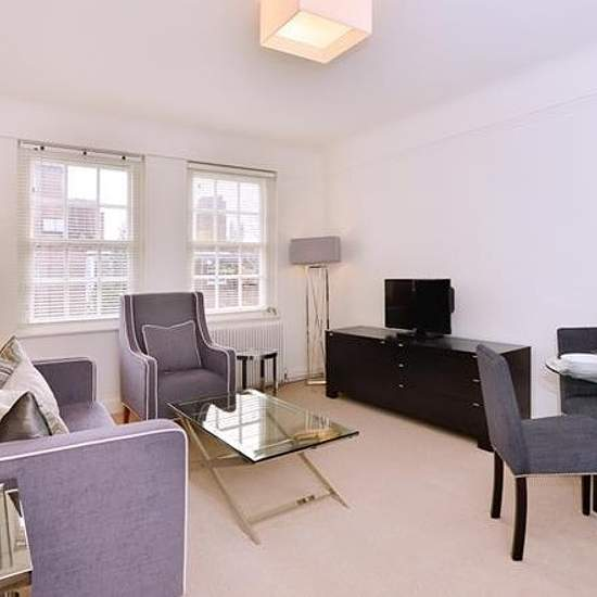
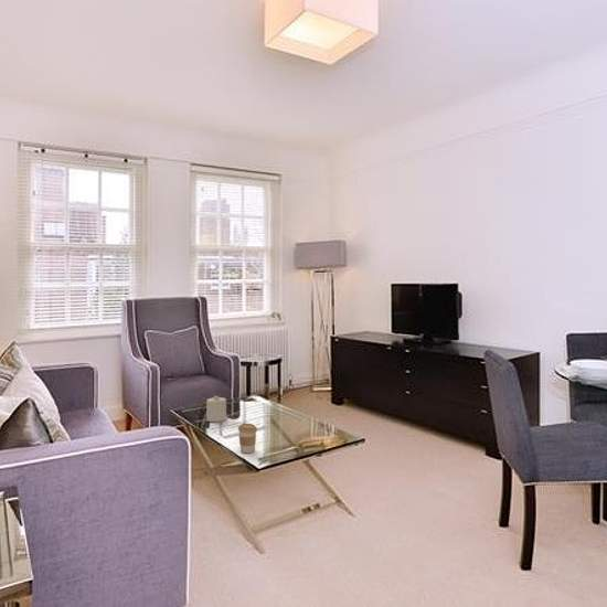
+ coffee cup [237,423,258,454]
+ candle [205,394,228,423]
